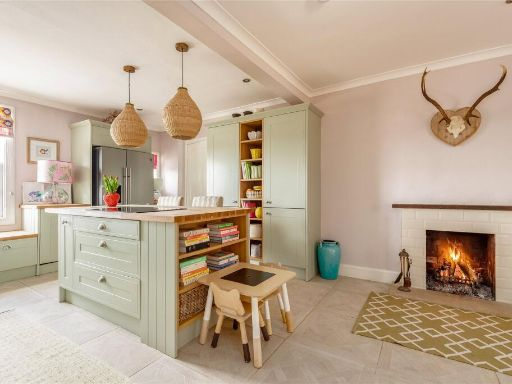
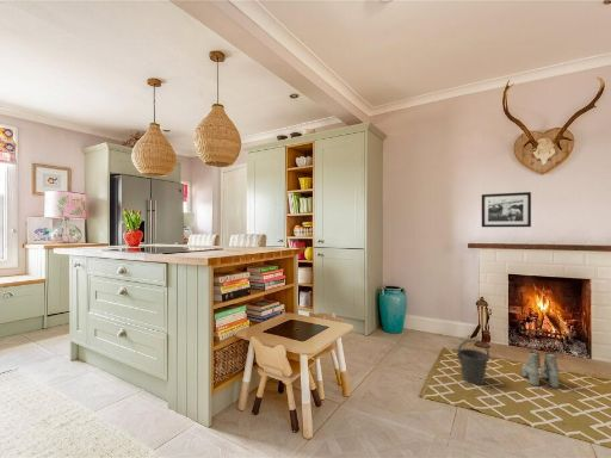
+ boots [520,351,561,390]
+ picture frame [481,191,532,228]
+ bucket [456,338,490,385]
